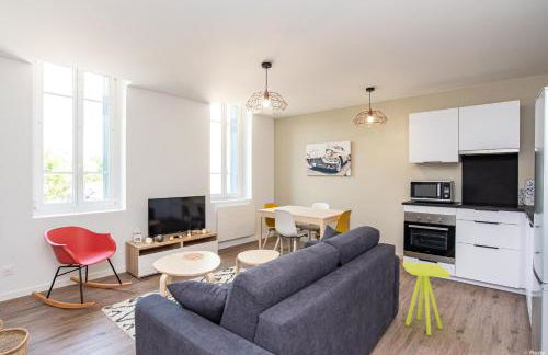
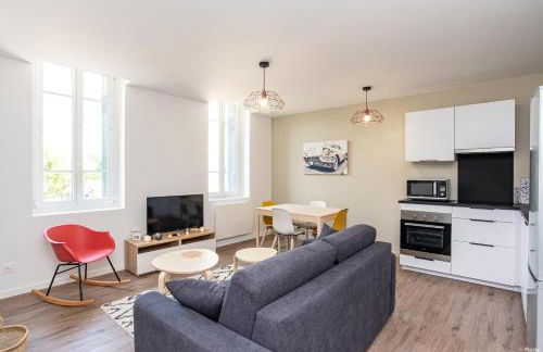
- side table [401,261,452,336]
